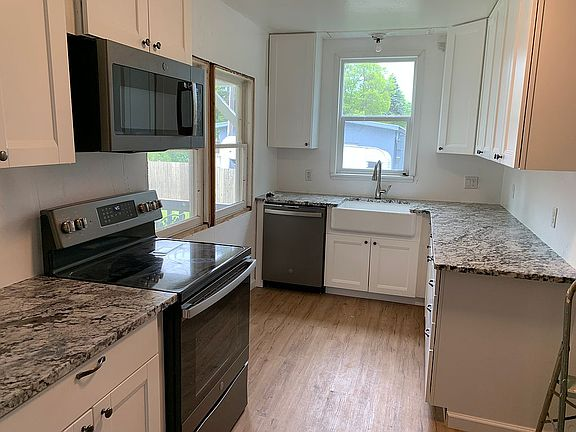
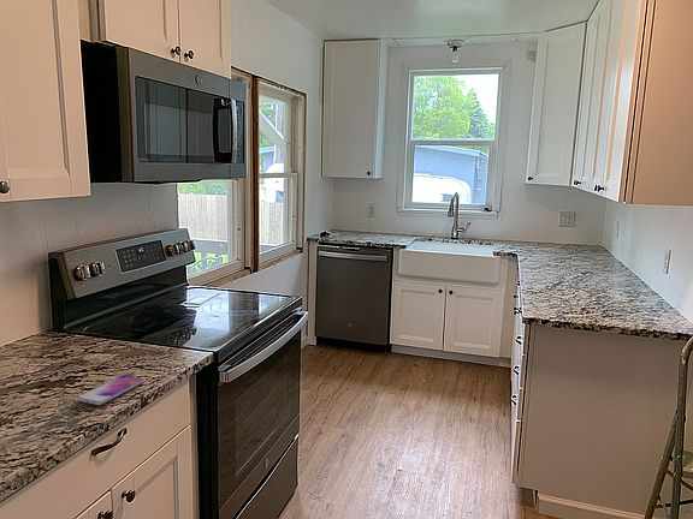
+ smartphone [76,374,146,406]
